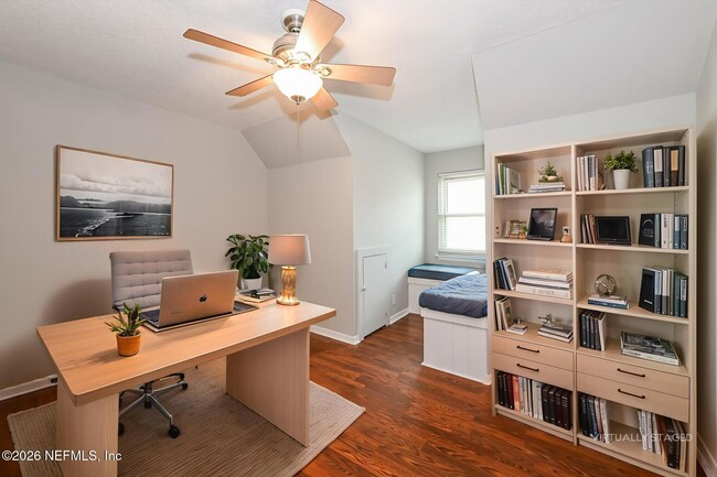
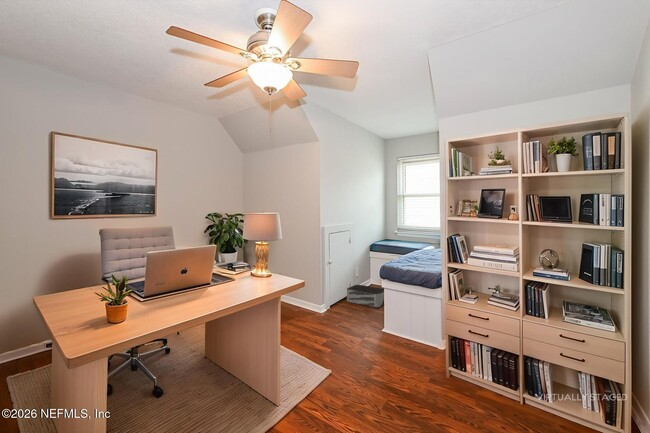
+ storage bin [346,284,385,308]
